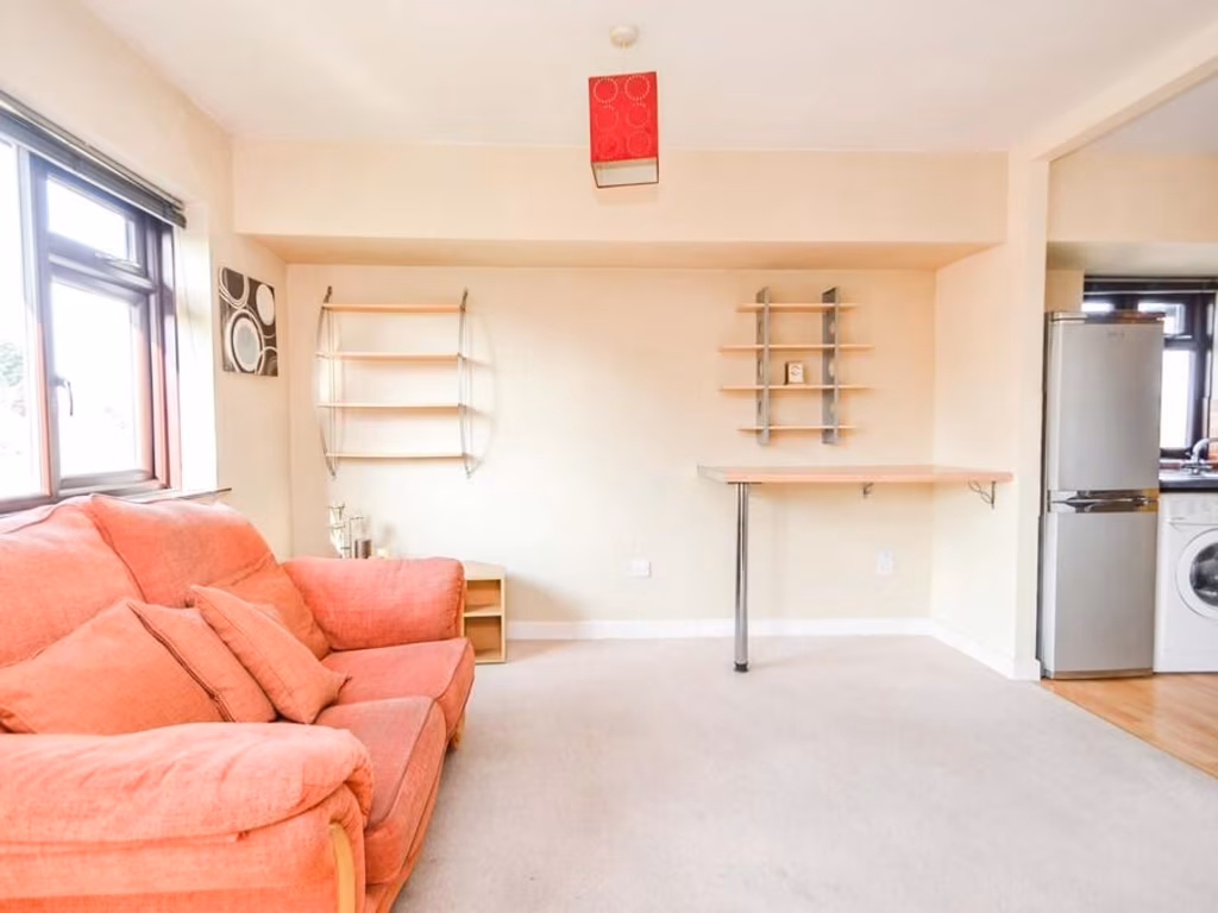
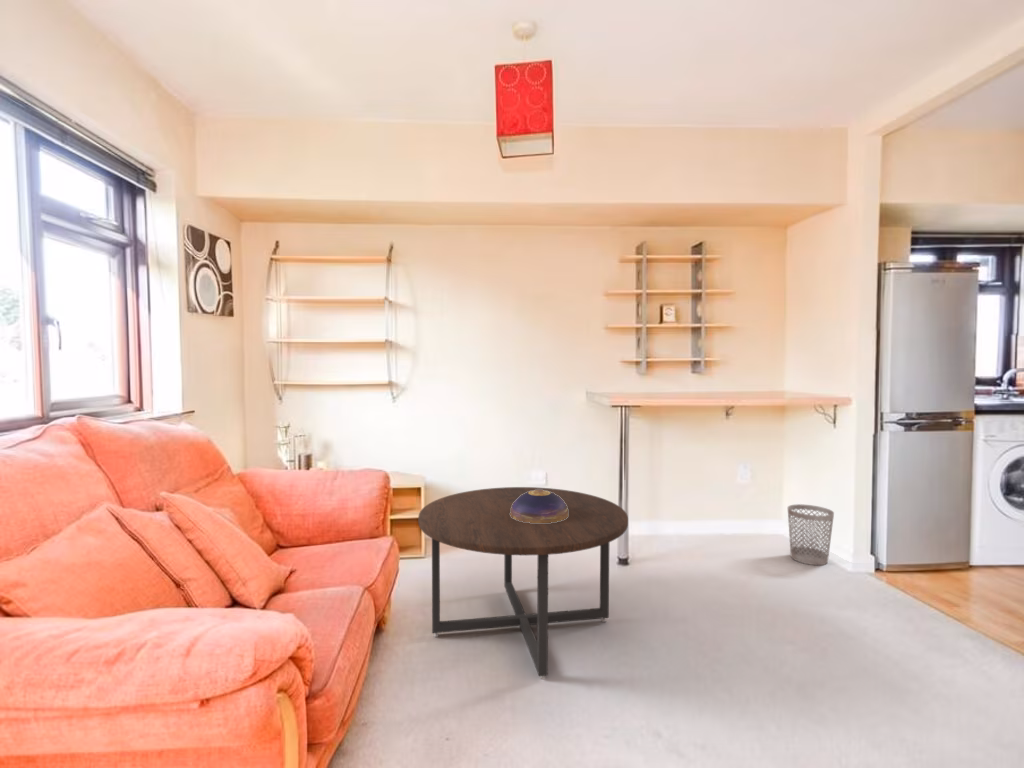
+ wastebasket [787,503,835,566]
+ coffee table [417,486,629,680]
+ decorative bowl [510,490,568,523]
